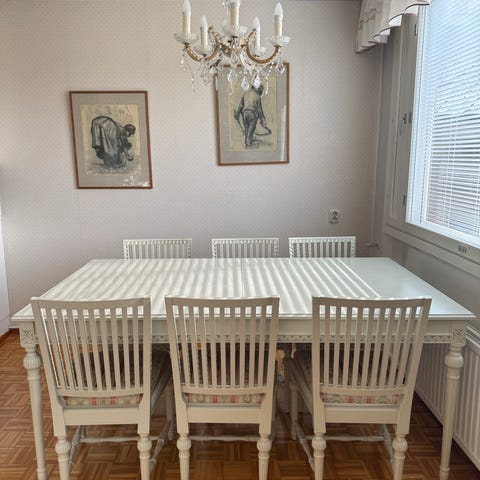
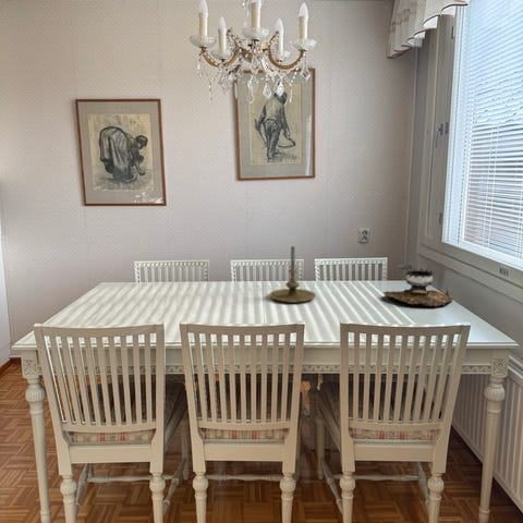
+ candle holder [268,245,317,304]
+ brazier [382,267,453,307]
